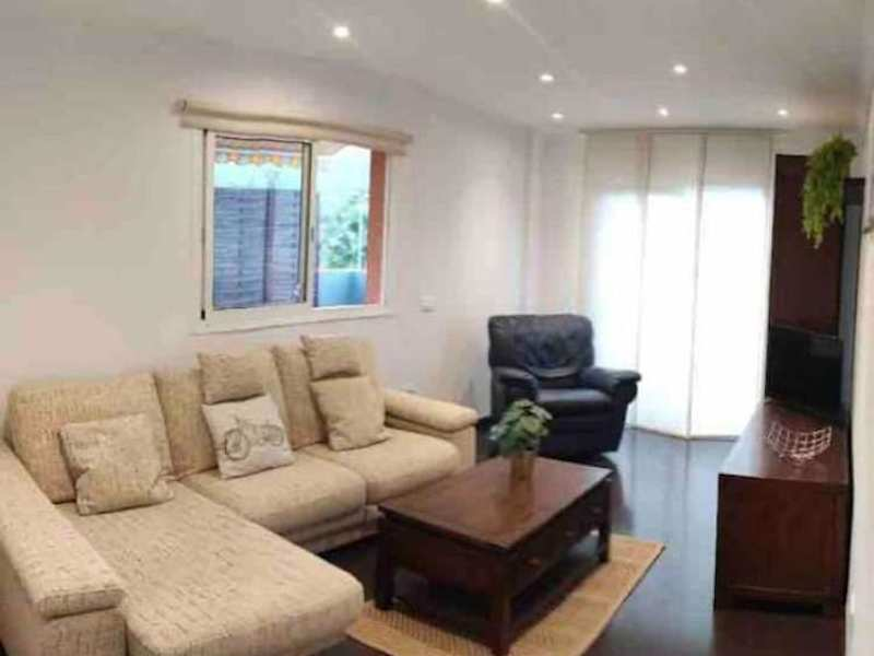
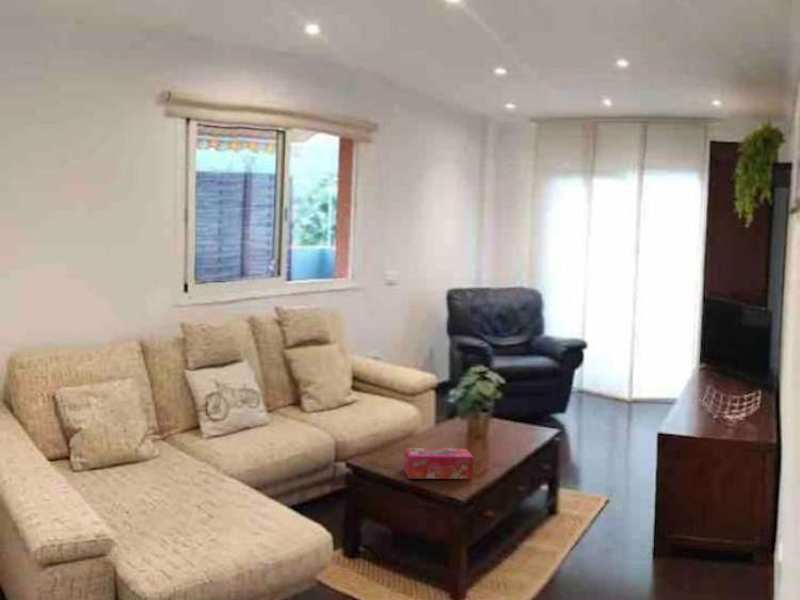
+ tissue box [403,447,474,480]
